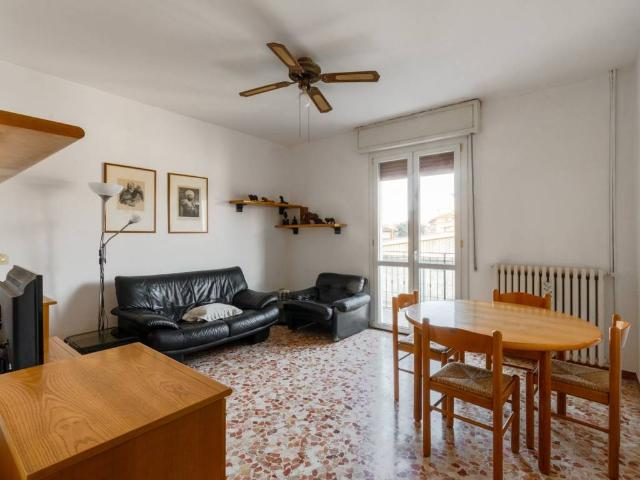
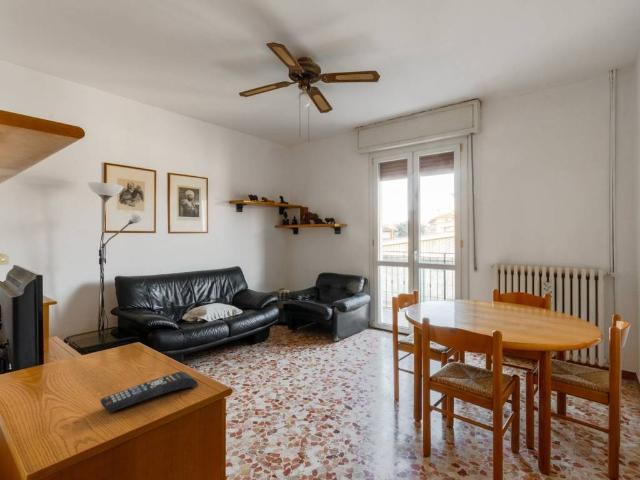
+ remote control [100,371,199,413]
